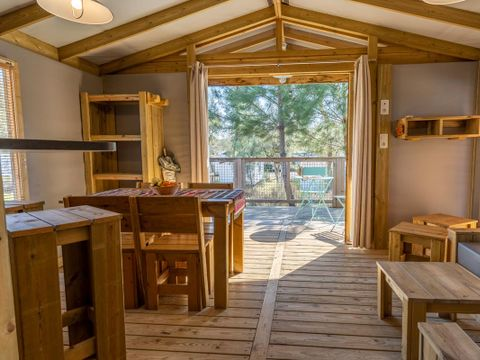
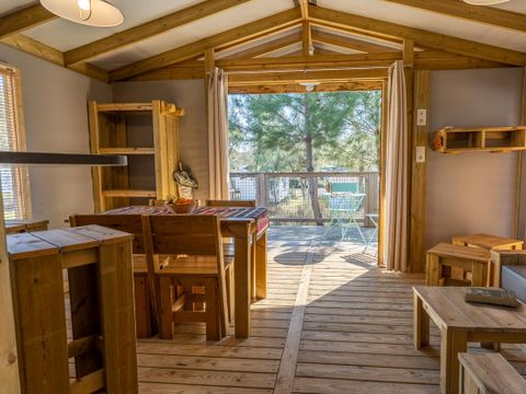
+ book [462,286,518,308]
